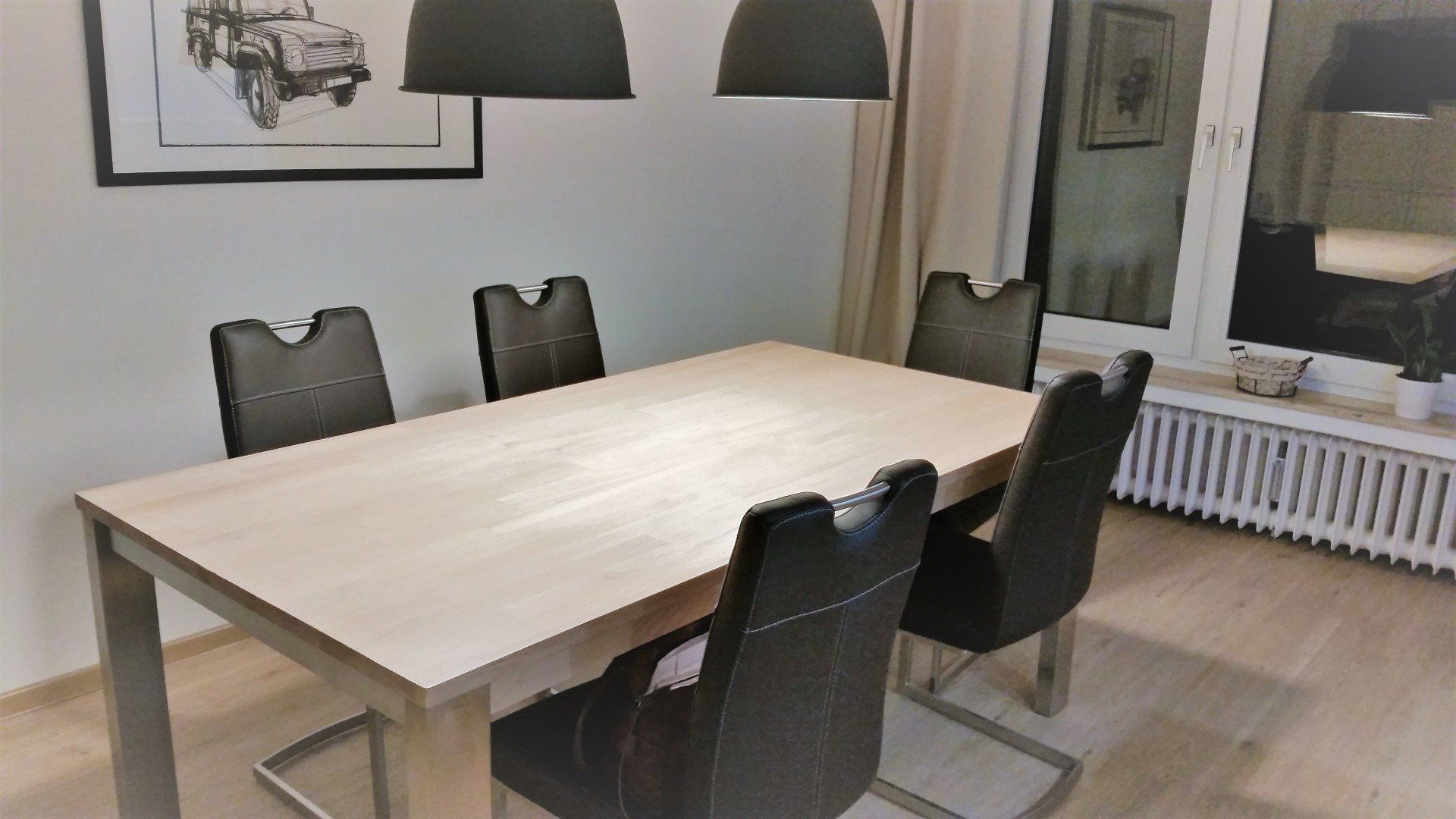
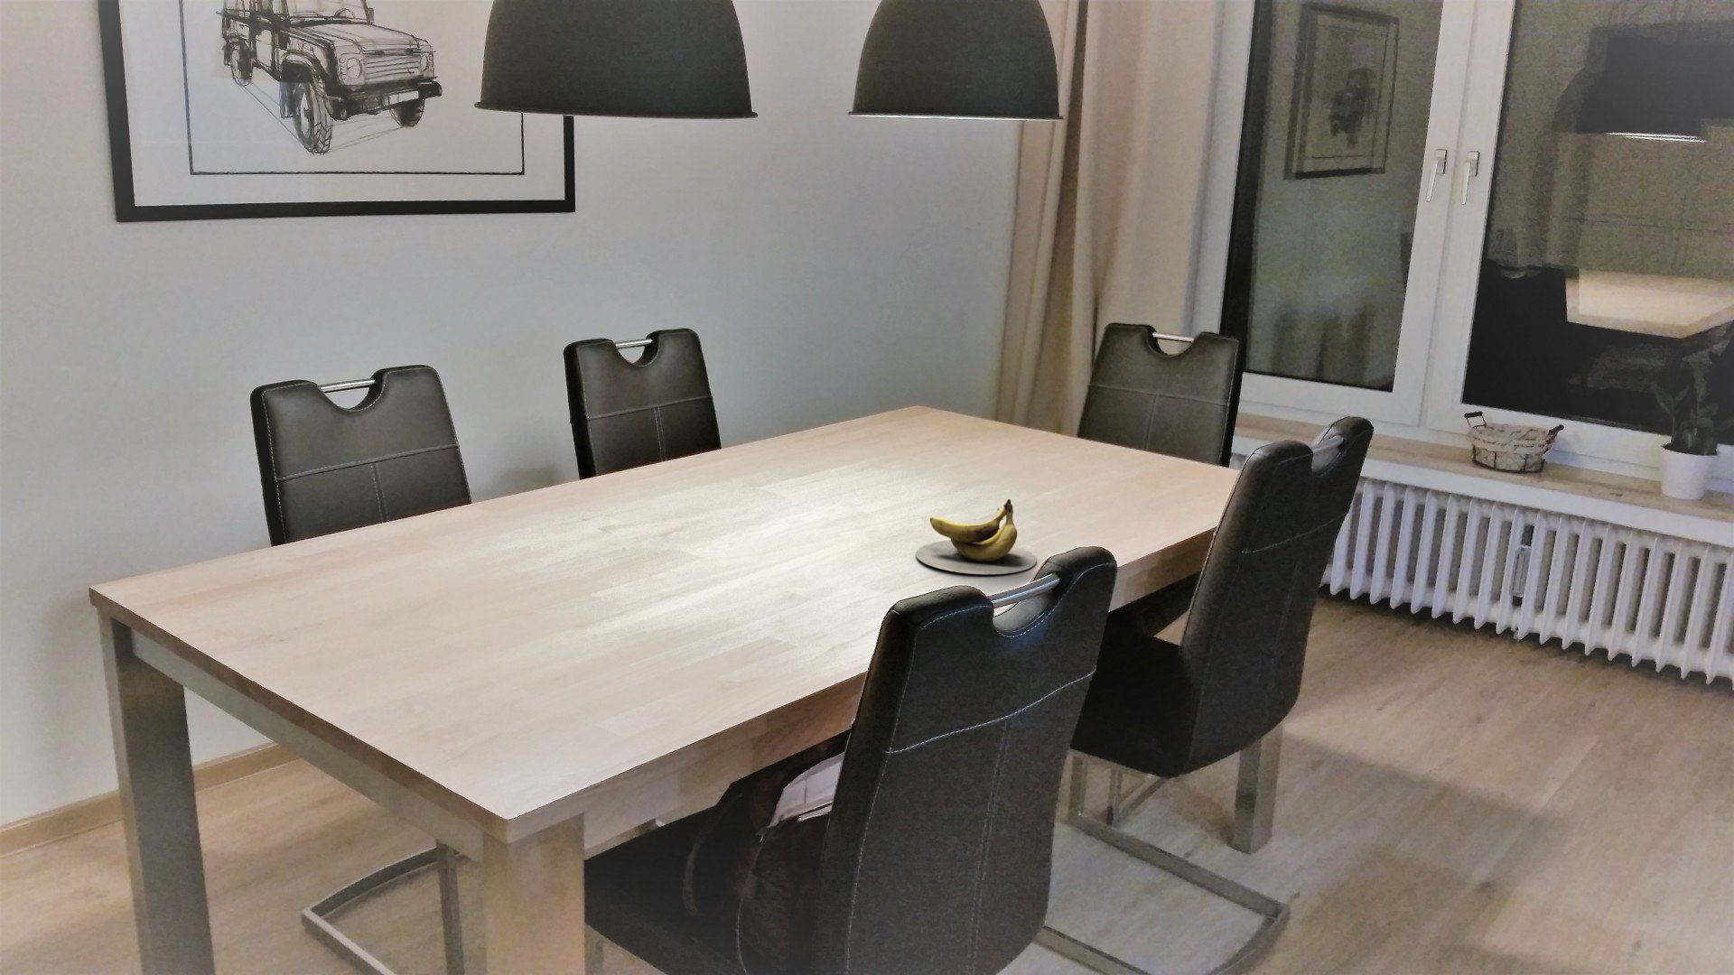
+ banana [915,499,1037,575]
